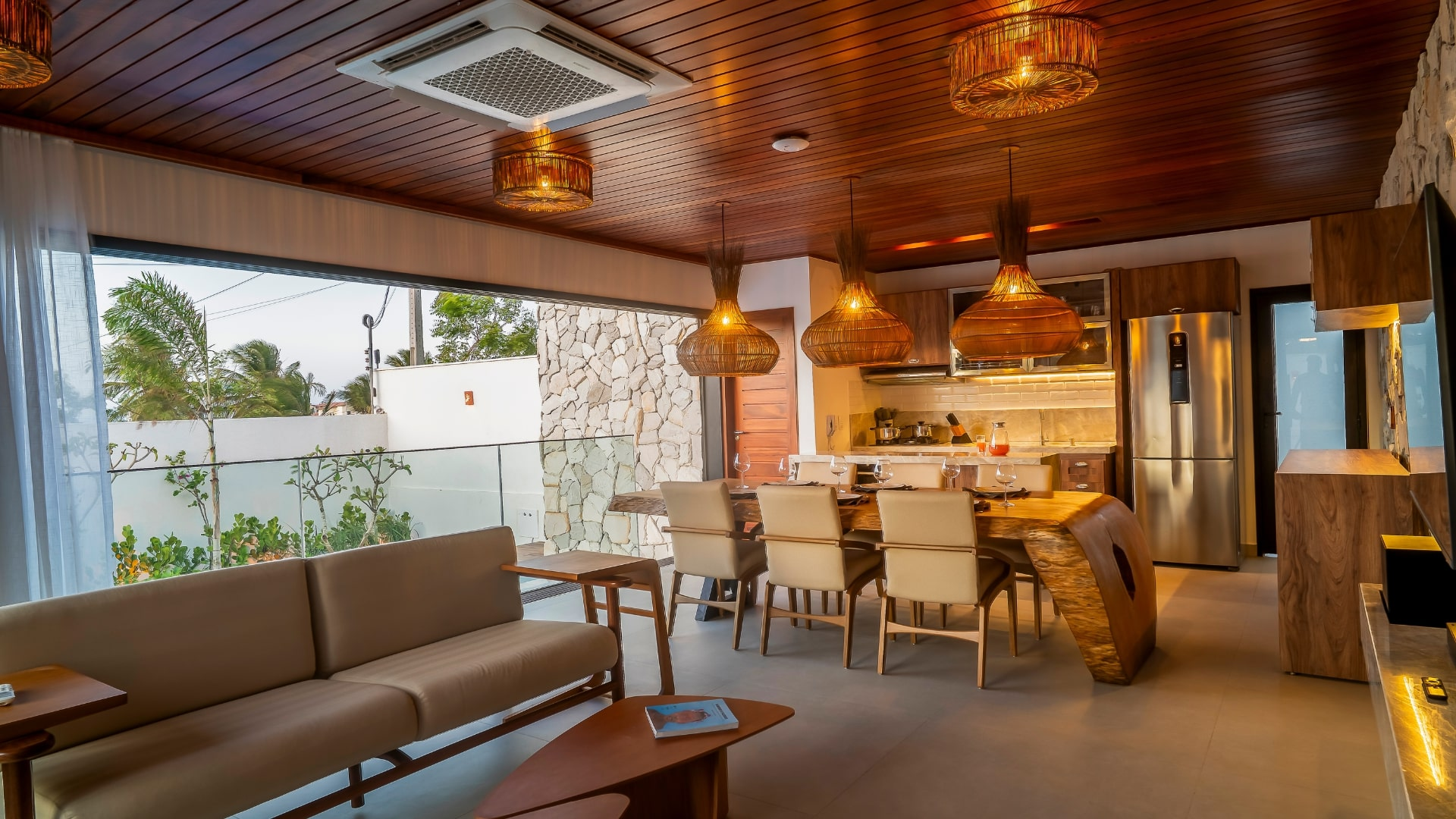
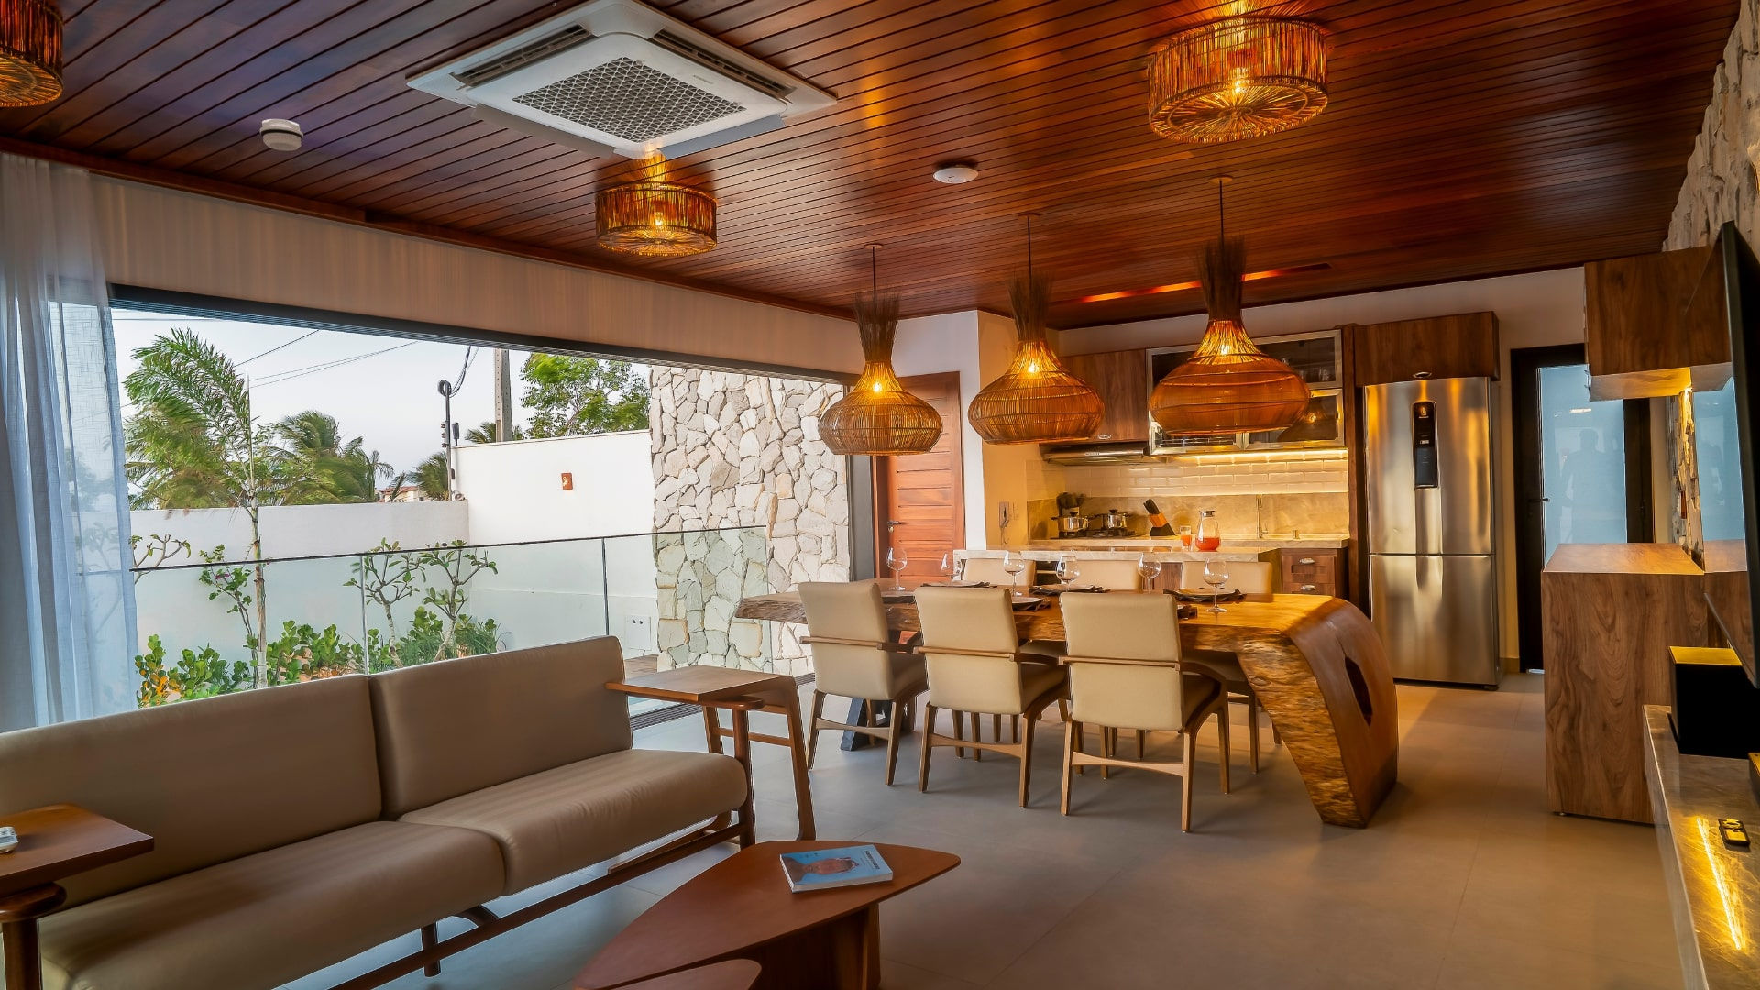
+ smoke detector [260,118,305,151]
